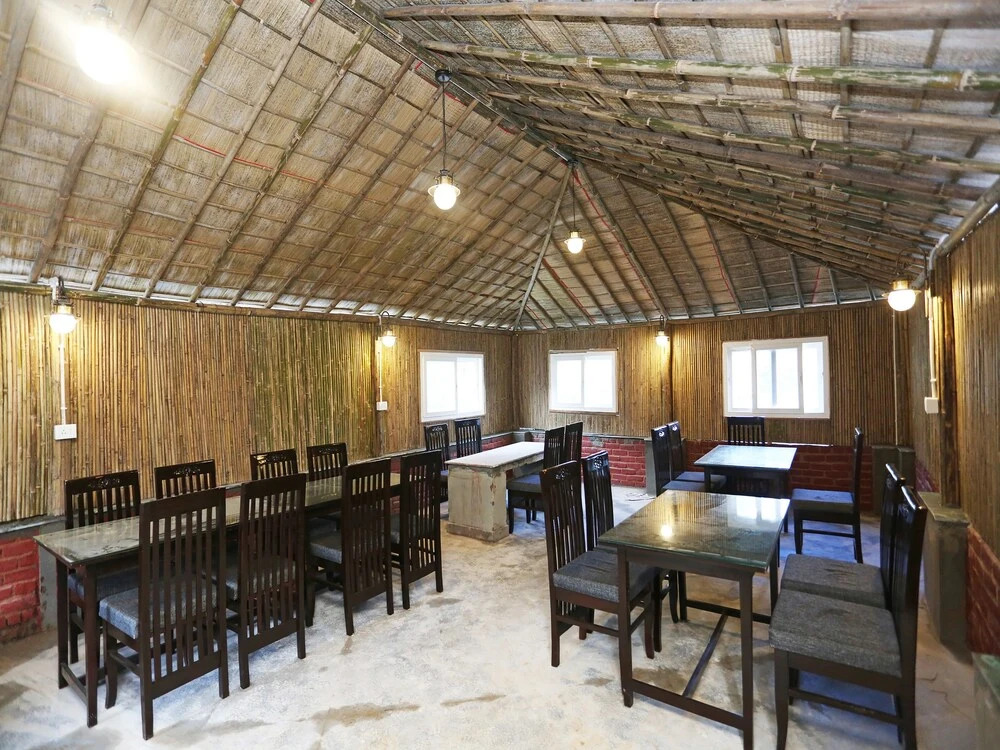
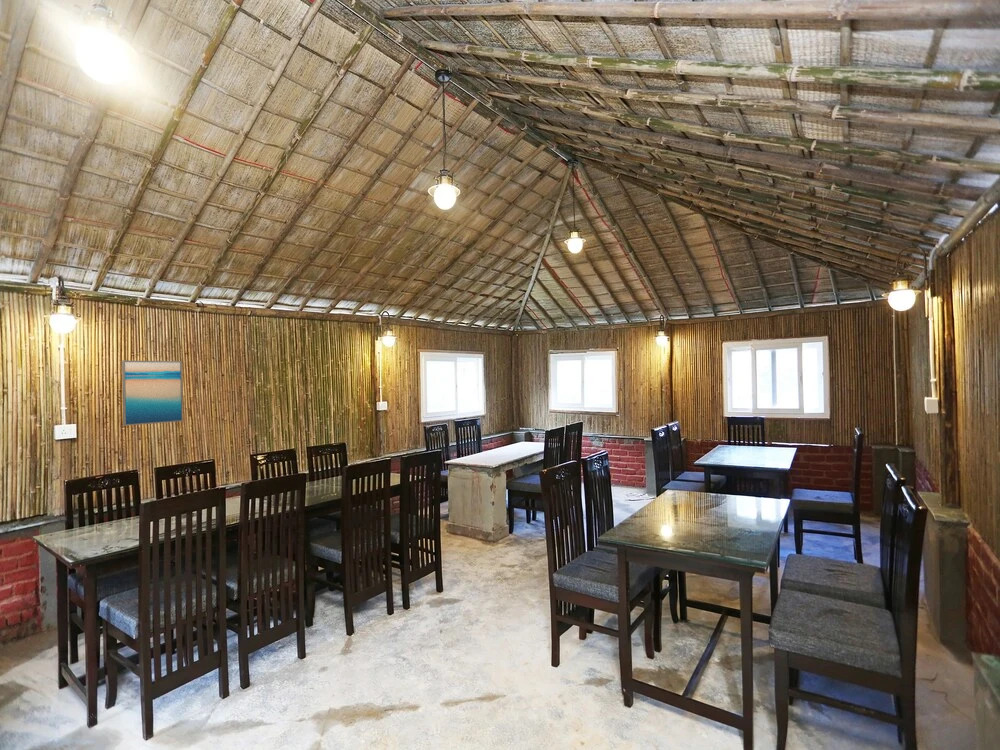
+ wall art [121,359,184,427]
